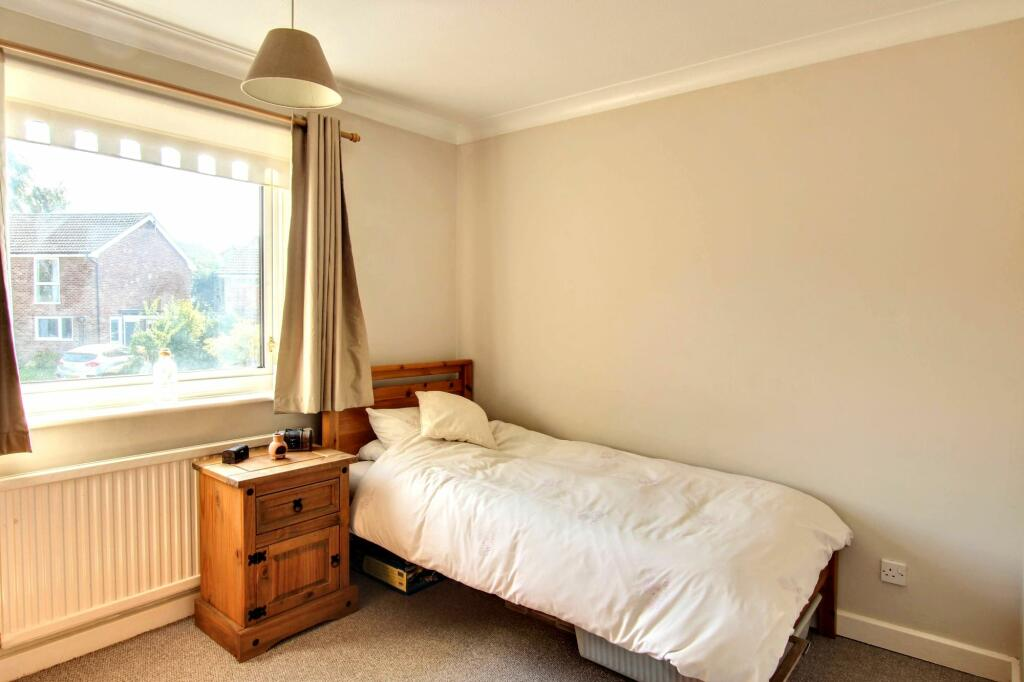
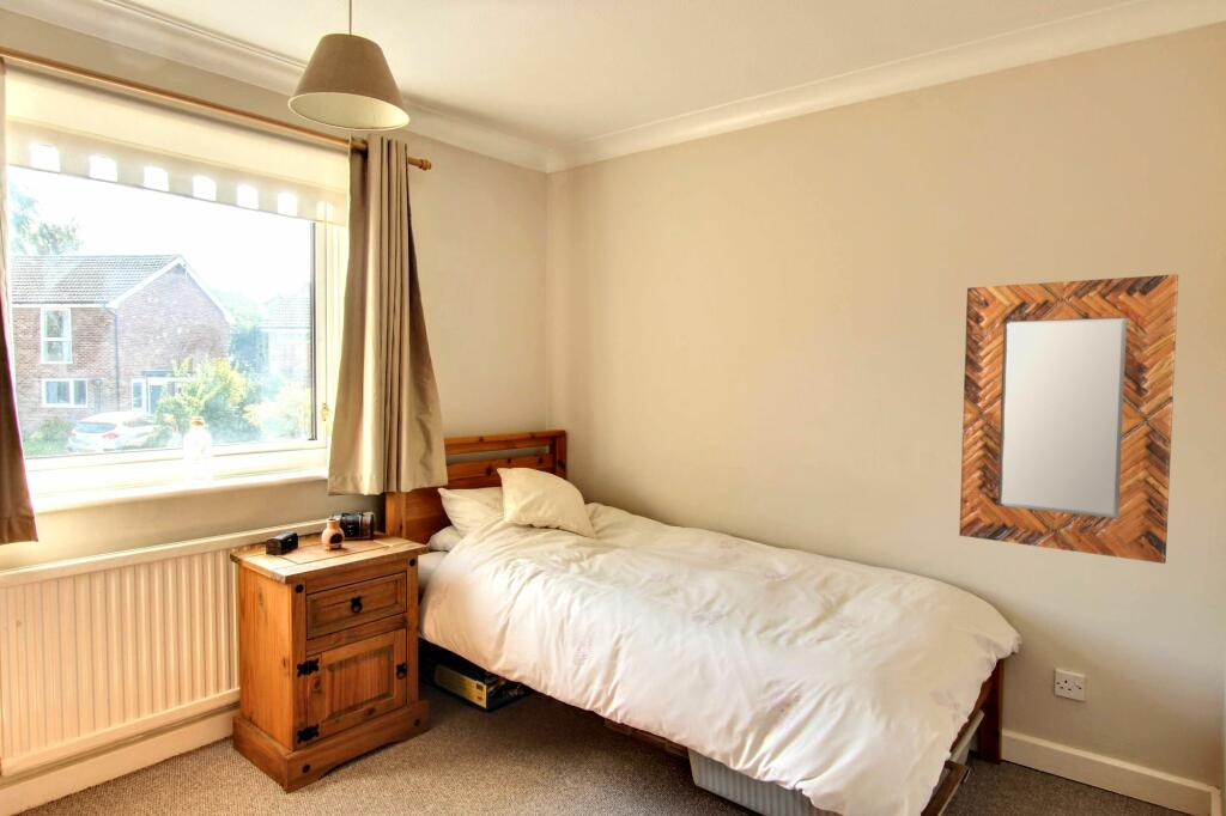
+ home mirror [958,273,1179,565]
